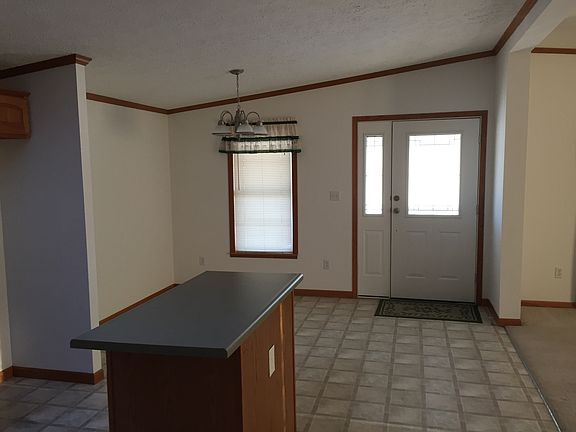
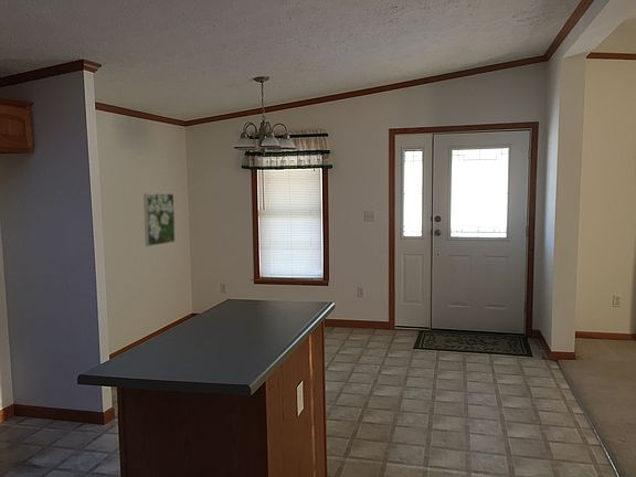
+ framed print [142,192,176,247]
